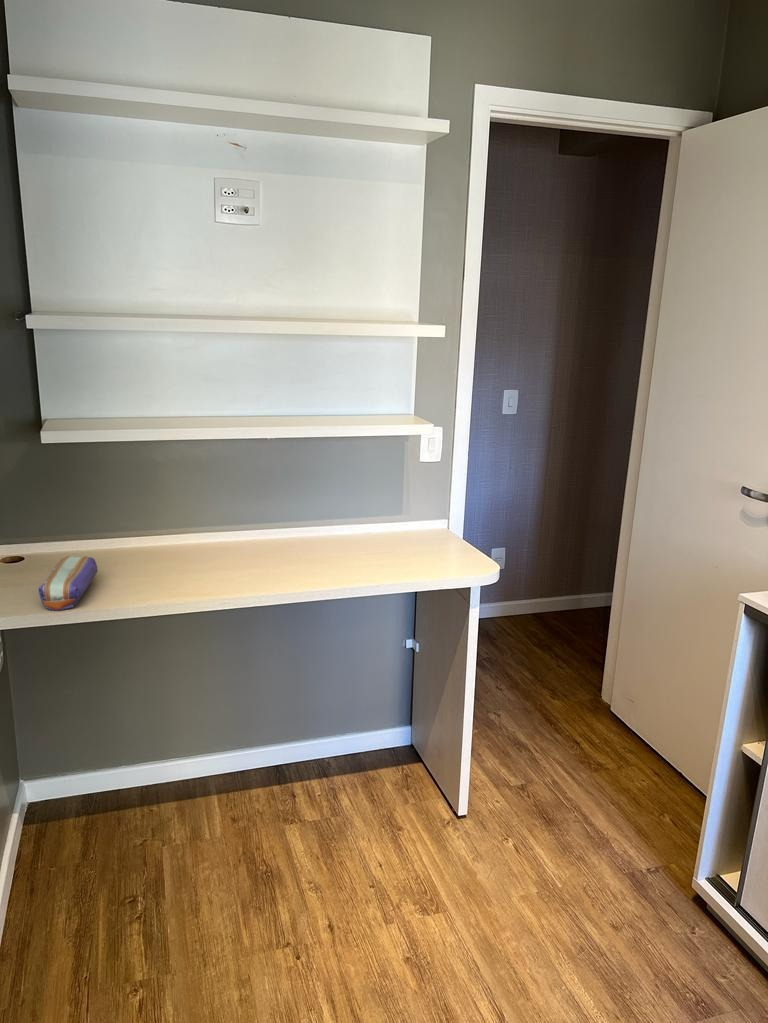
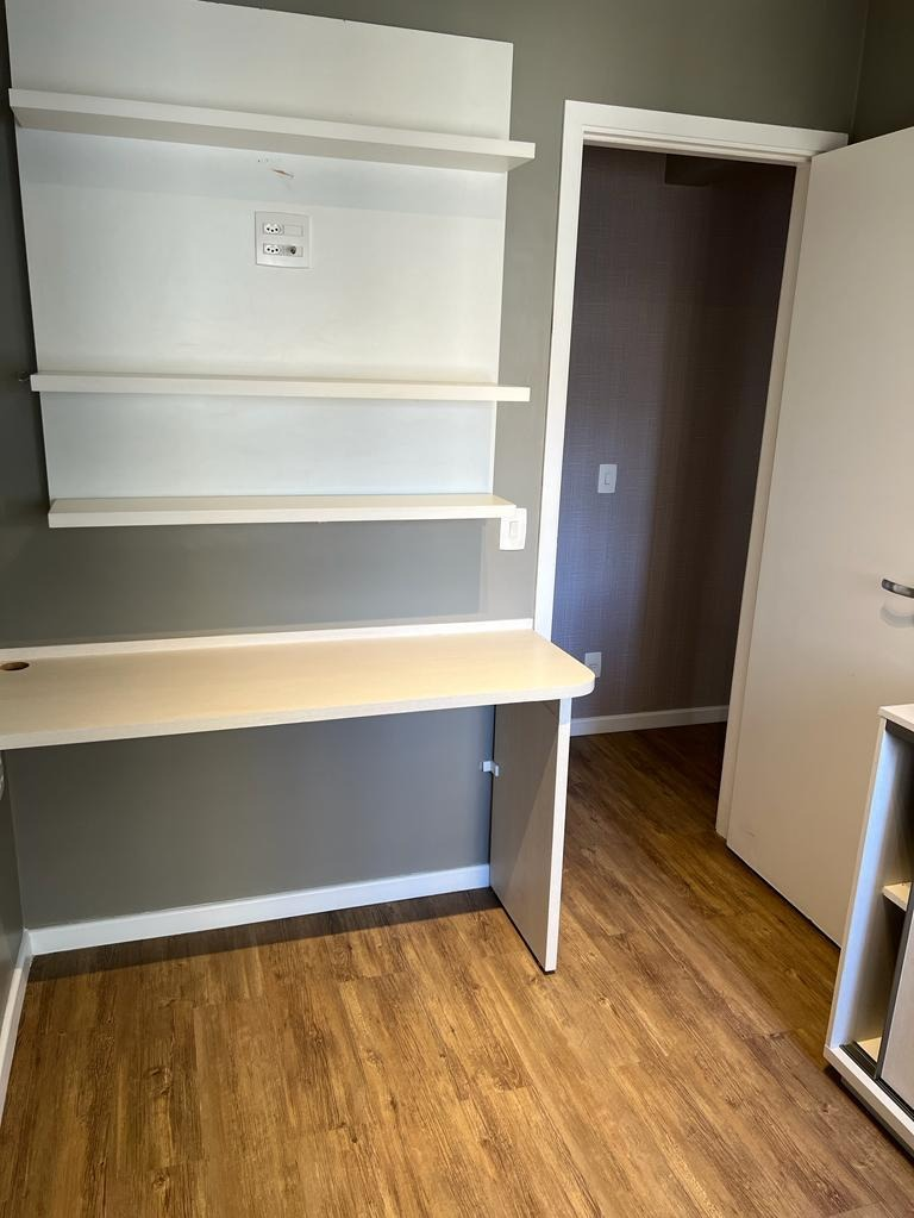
- pencil case [38,555,98,612]
